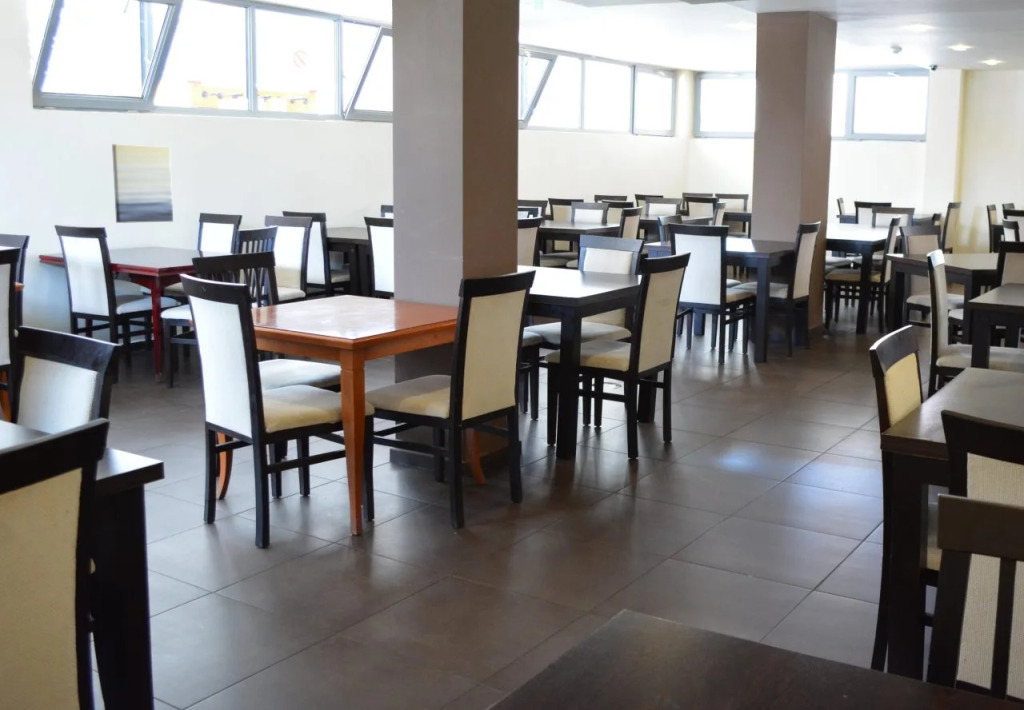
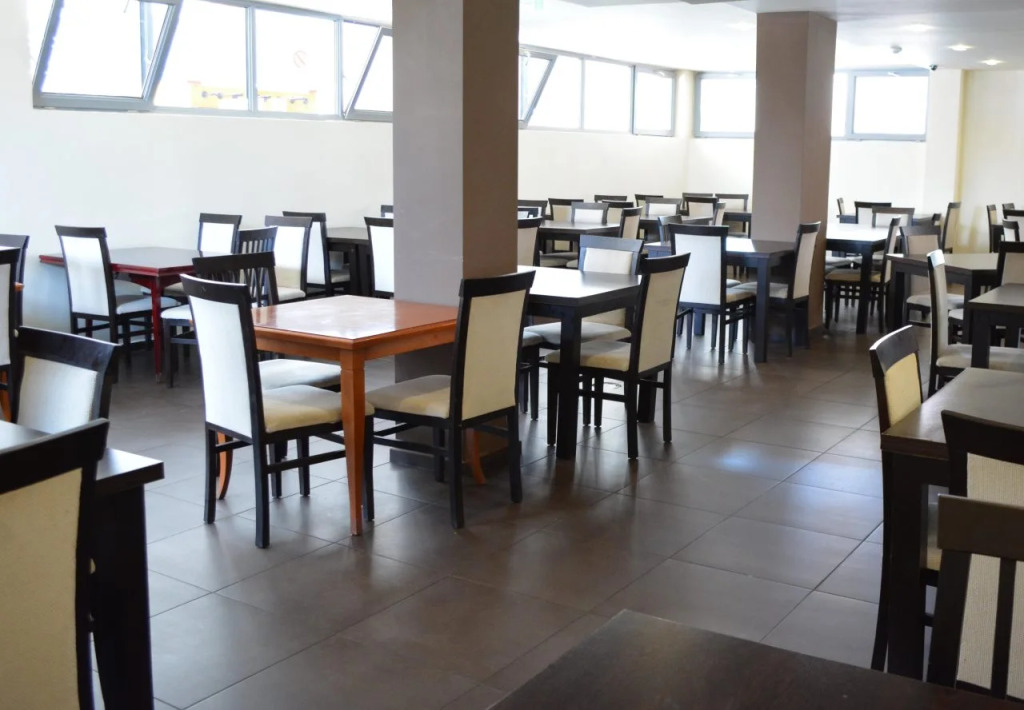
- wall art [111,143,174,224]
